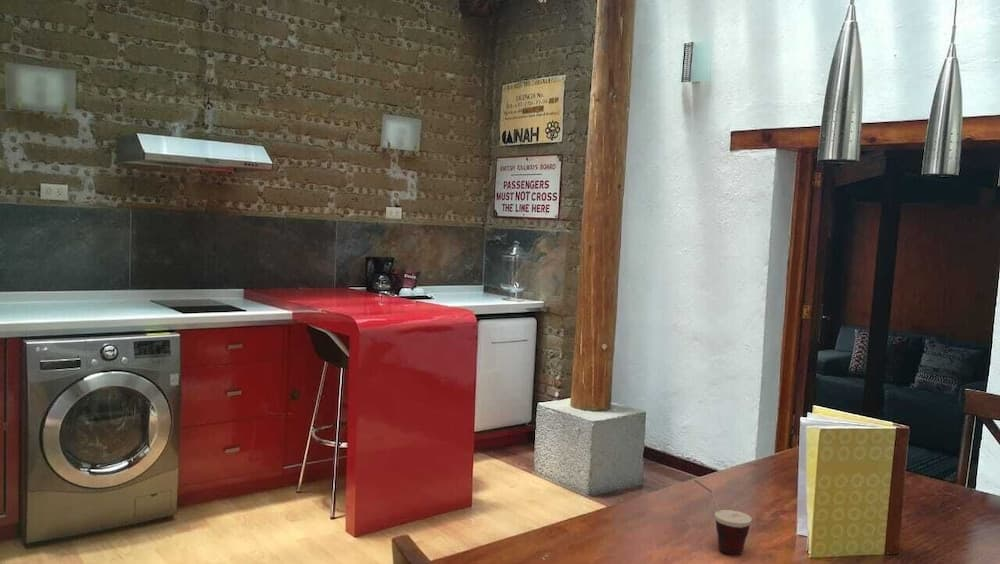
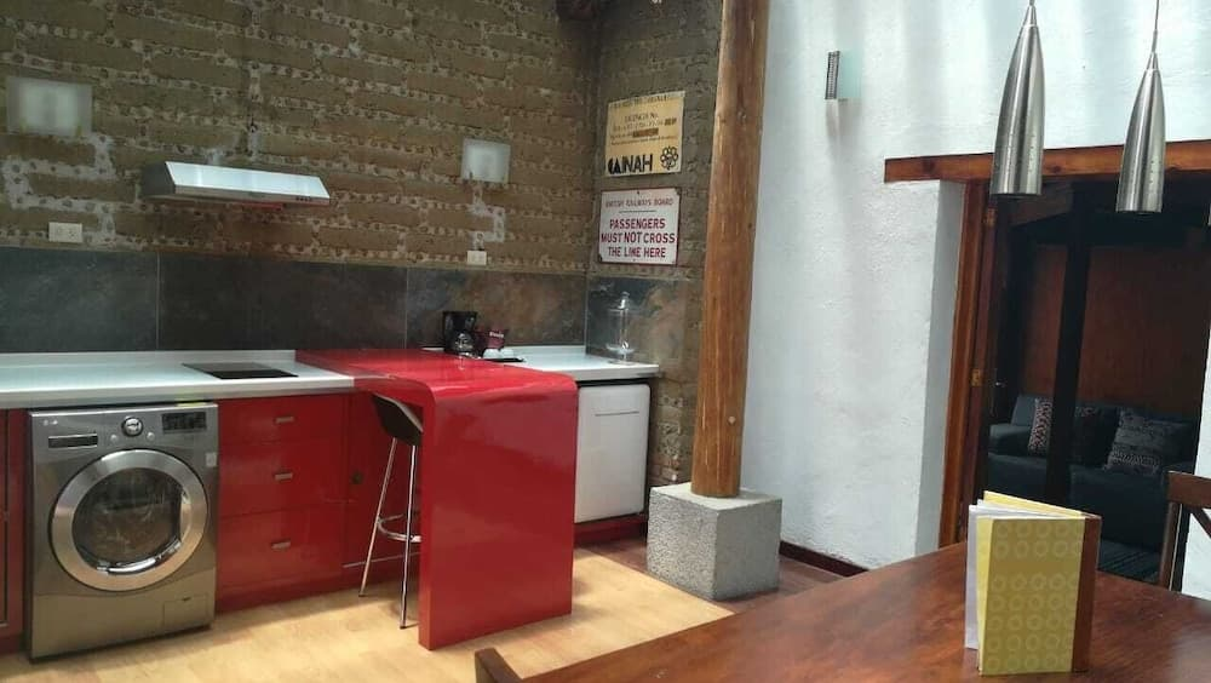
- cup [693,479,753,555]
